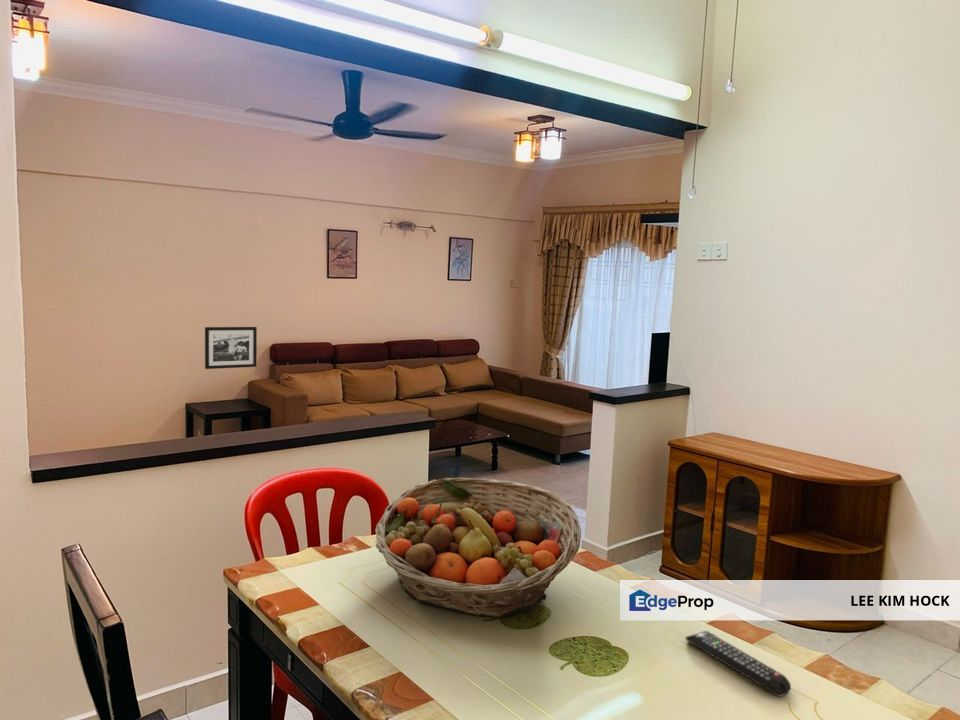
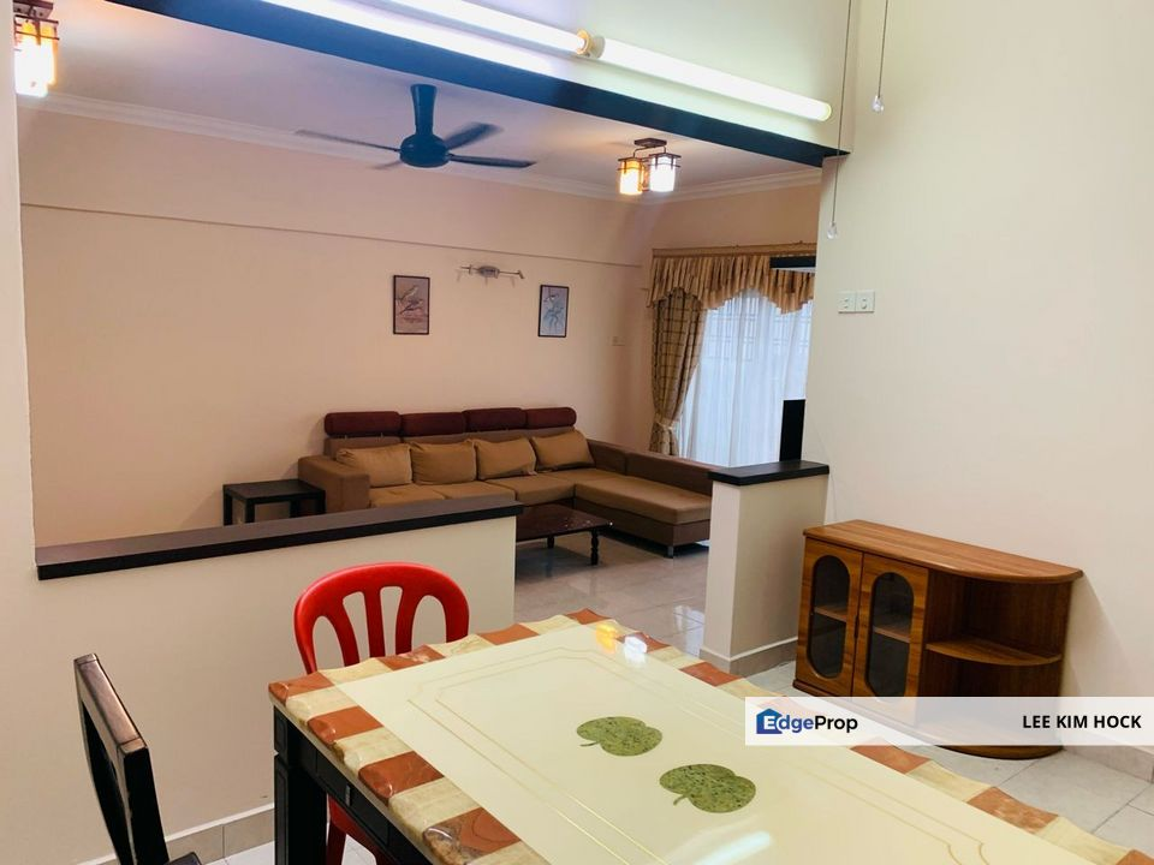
- fruit basket [374,477,582,618]
- remote control [684,630,792,698]
- picture frame [204,326,258,370]
